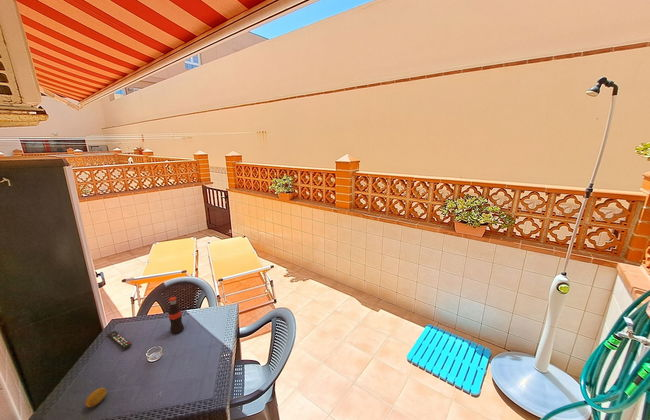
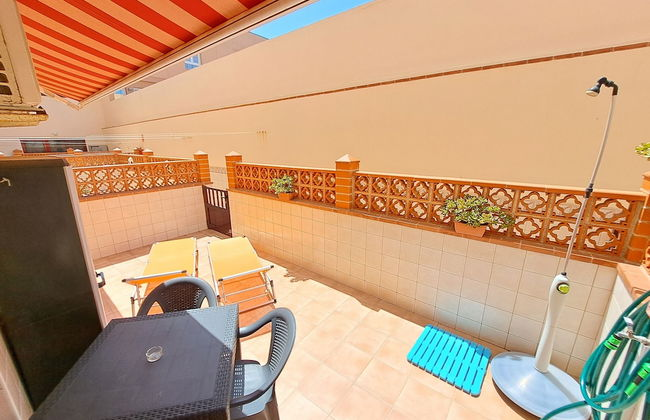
- remote control [106,330,133,351]
- bottle [167,296,185,335]
- fruit [84,387,108,408]
